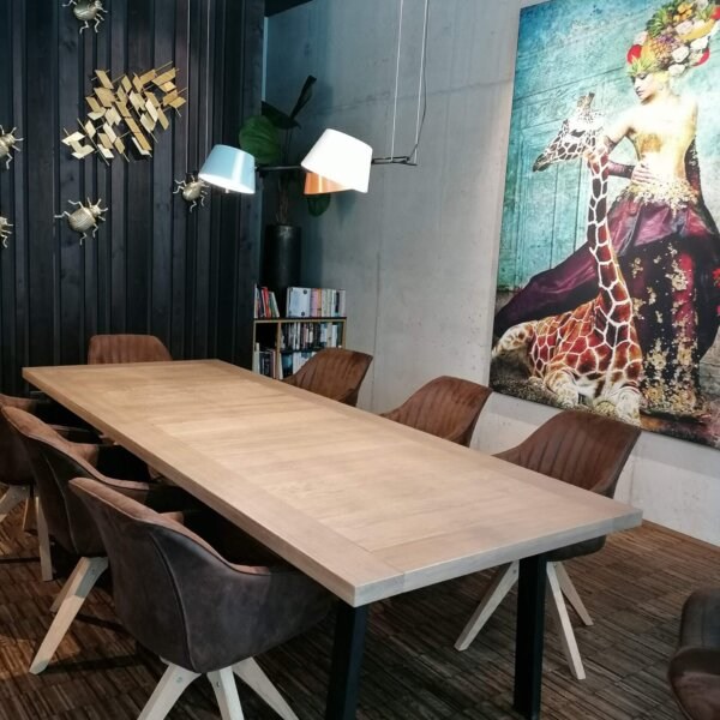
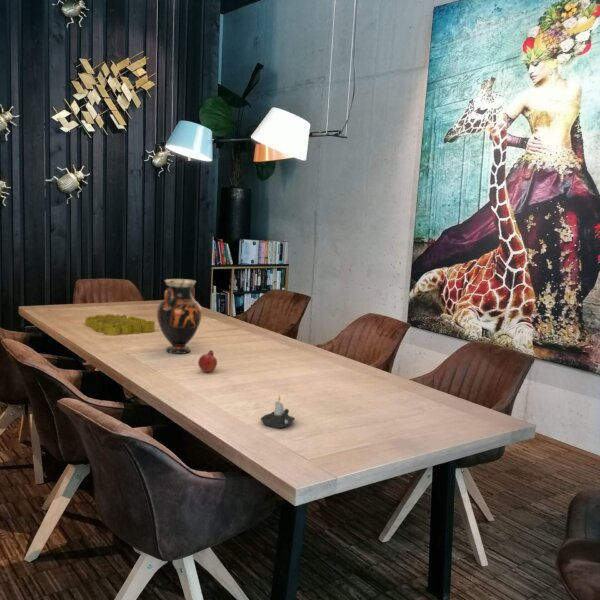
+ decorative tray [84,313,156,337]
+ vase [156,278,203,355]
+ fruit [197,350,218,373]
+ candle [259,394,296,429]
